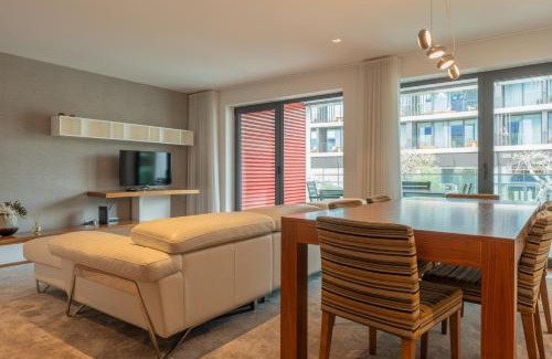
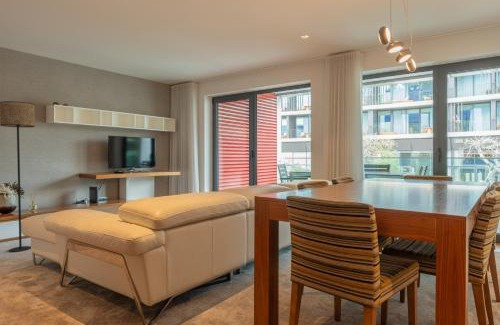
+ floor lamp [0,100,36,253]
